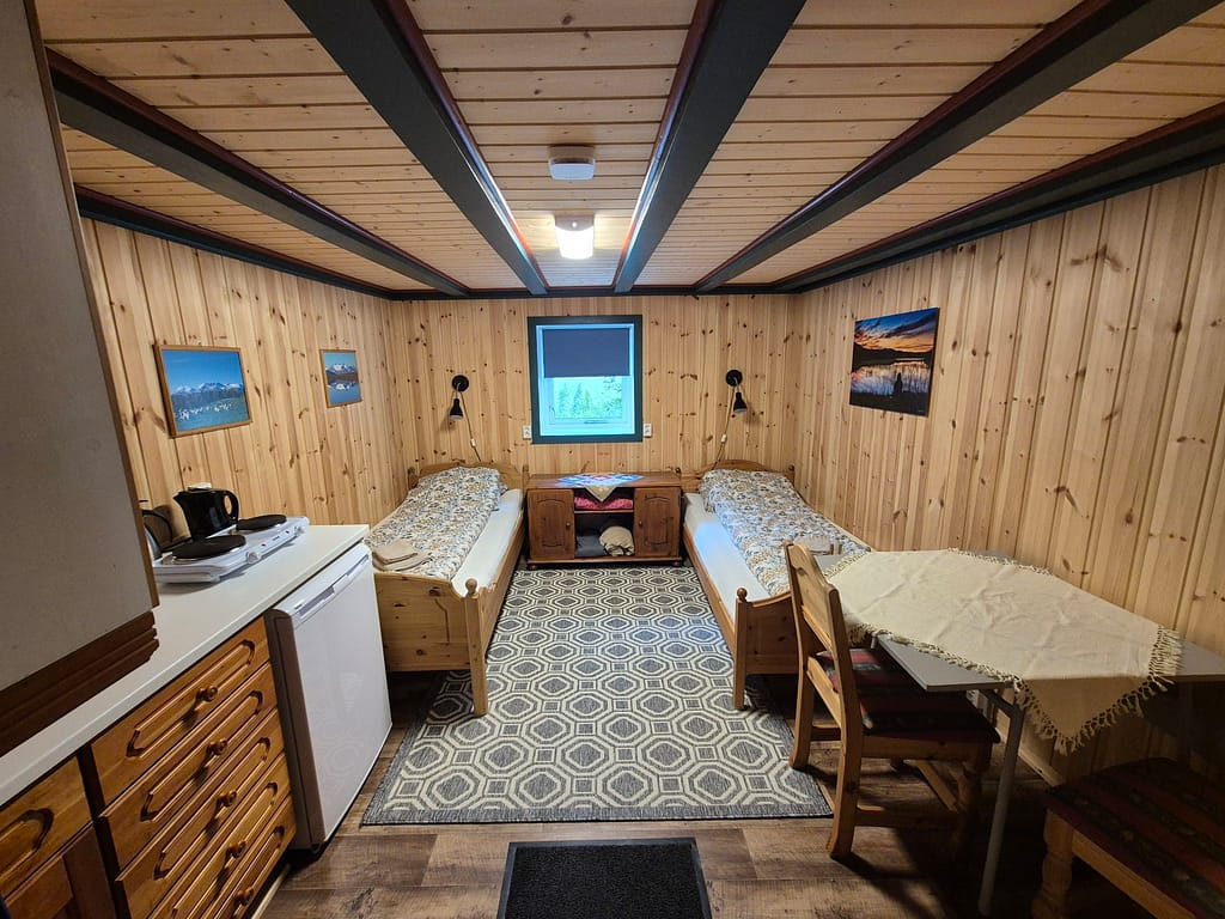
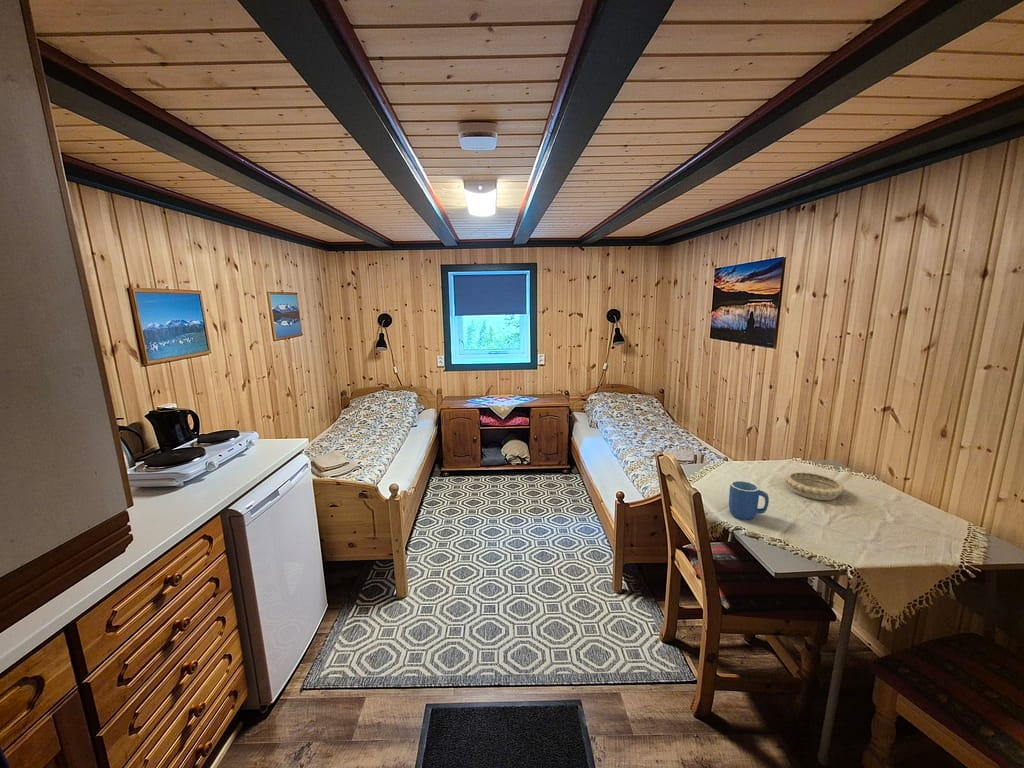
+ mug [728,480,770,521]
+ decorative bowl [784,471,845,501]
